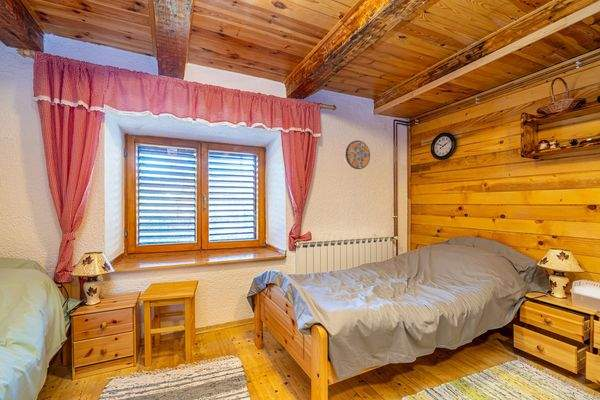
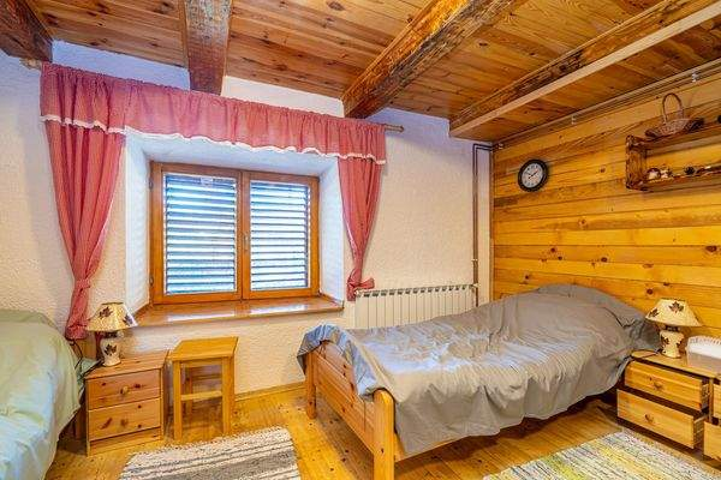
- manhole cover [345,140,371,170]
